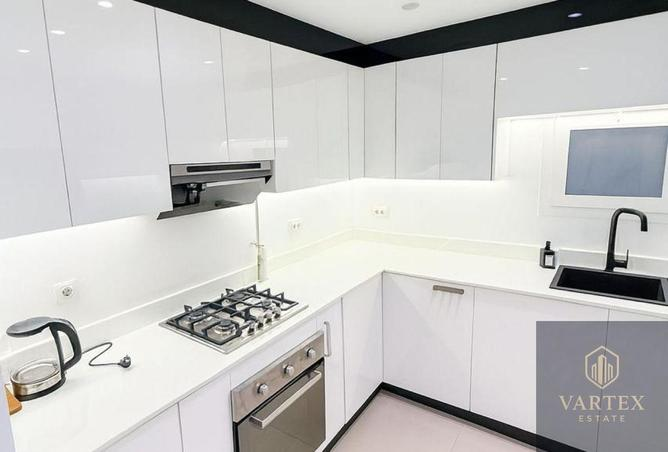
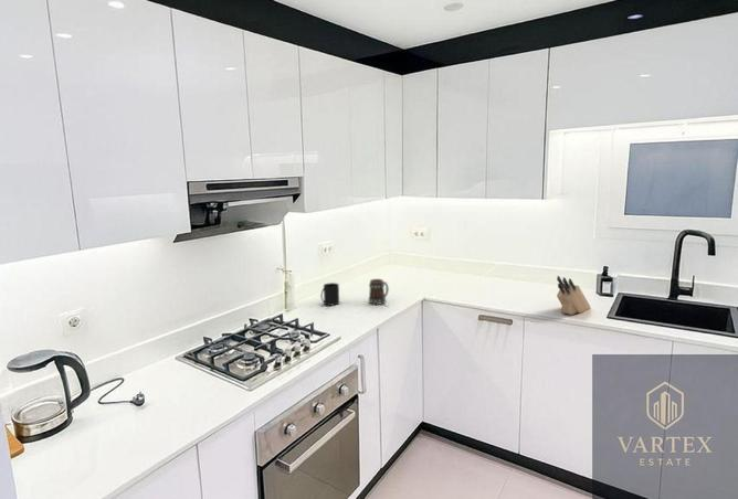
+ mug [368,278,390,306]
+ knife block [556,275,592,316]
+ mug [319,282,340,307]
